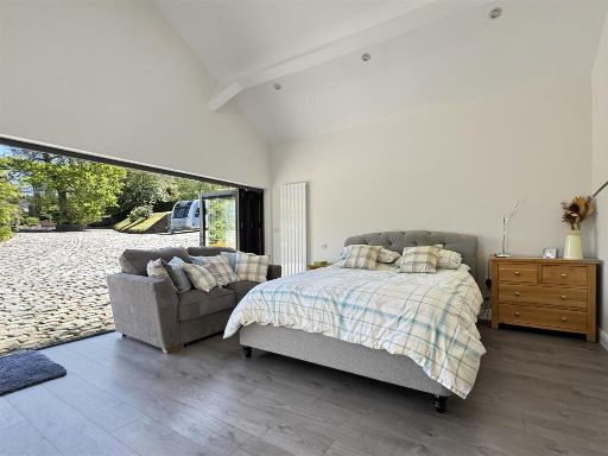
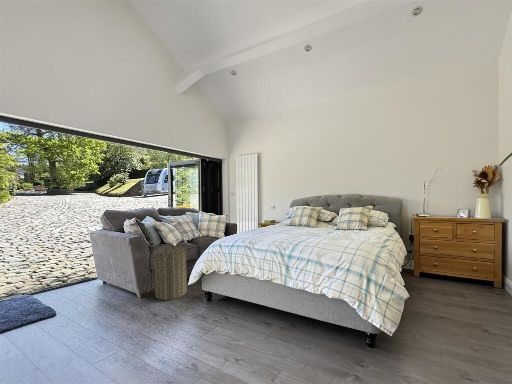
+ laundry hamper [152,242,188,301]
